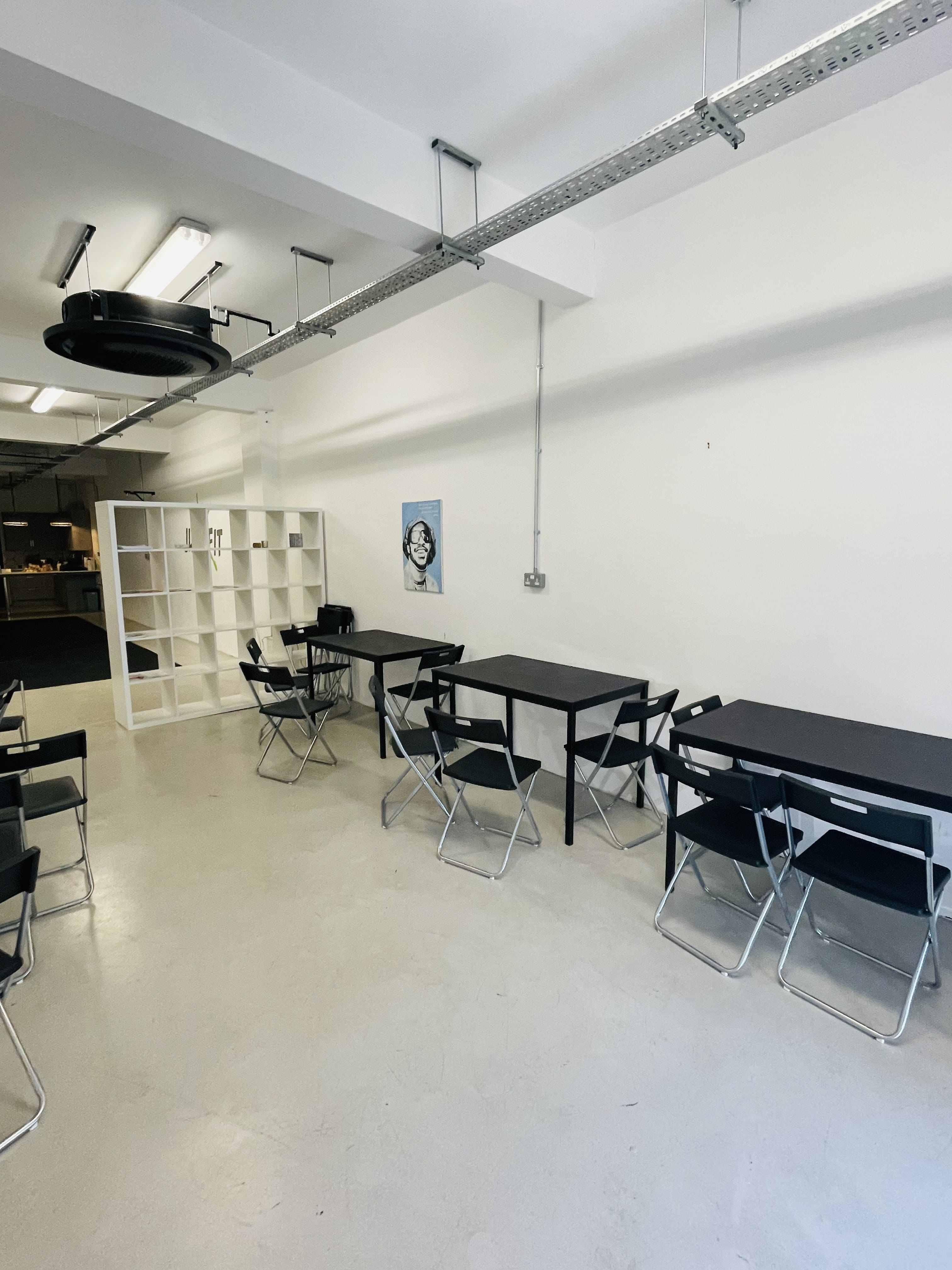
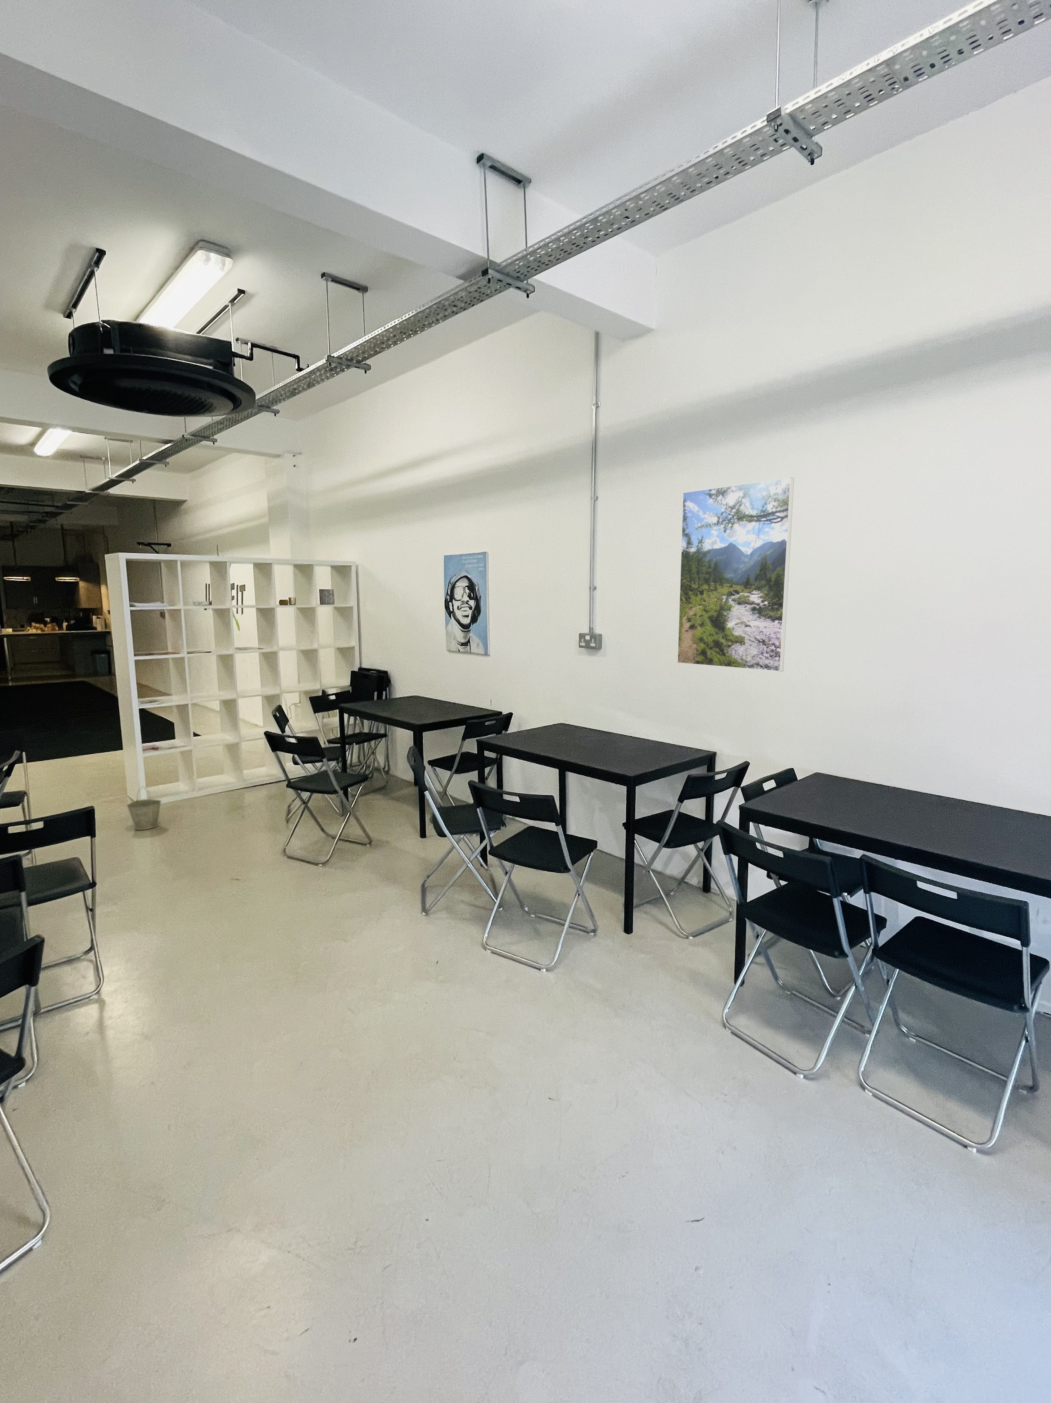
+ bucket [127,787,162,831]
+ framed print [677,477,795,672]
